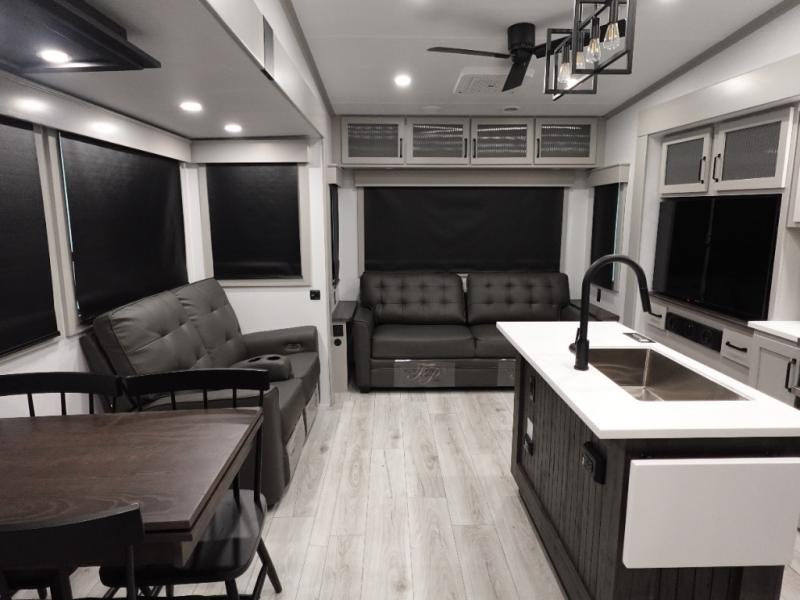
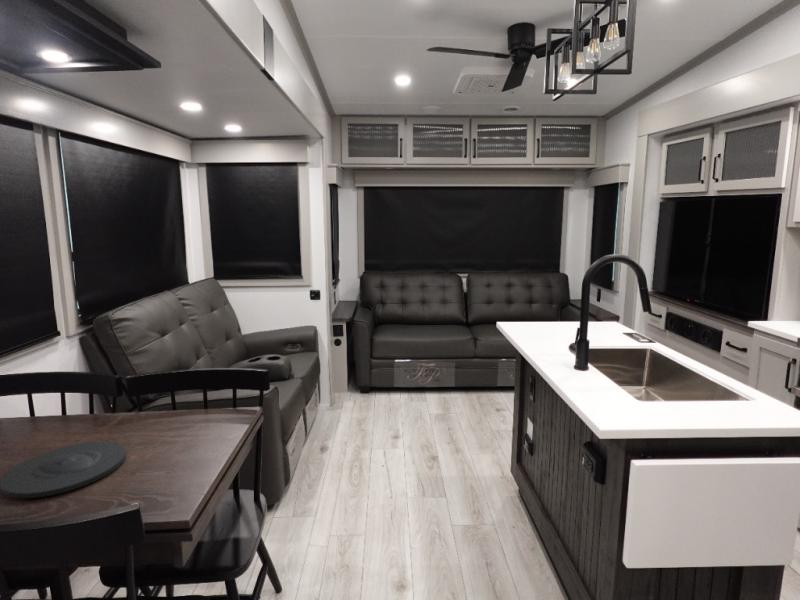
+ plate [0,441,127,499]
